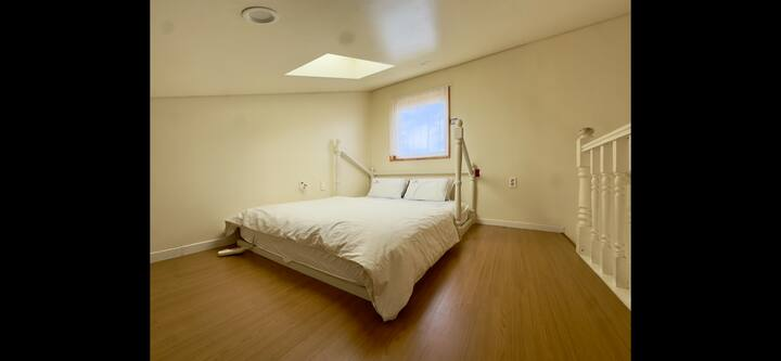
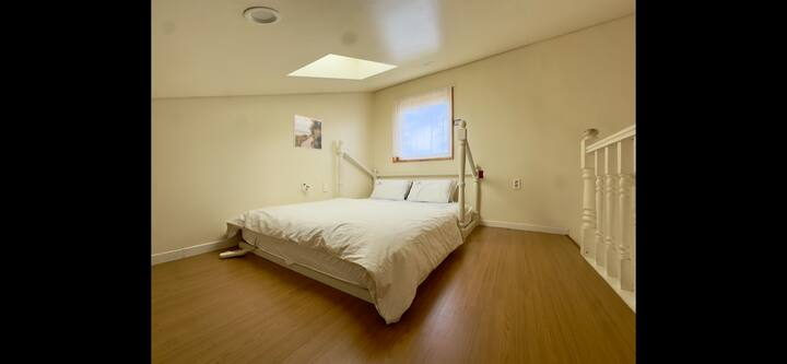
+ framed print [293,114,324,151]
